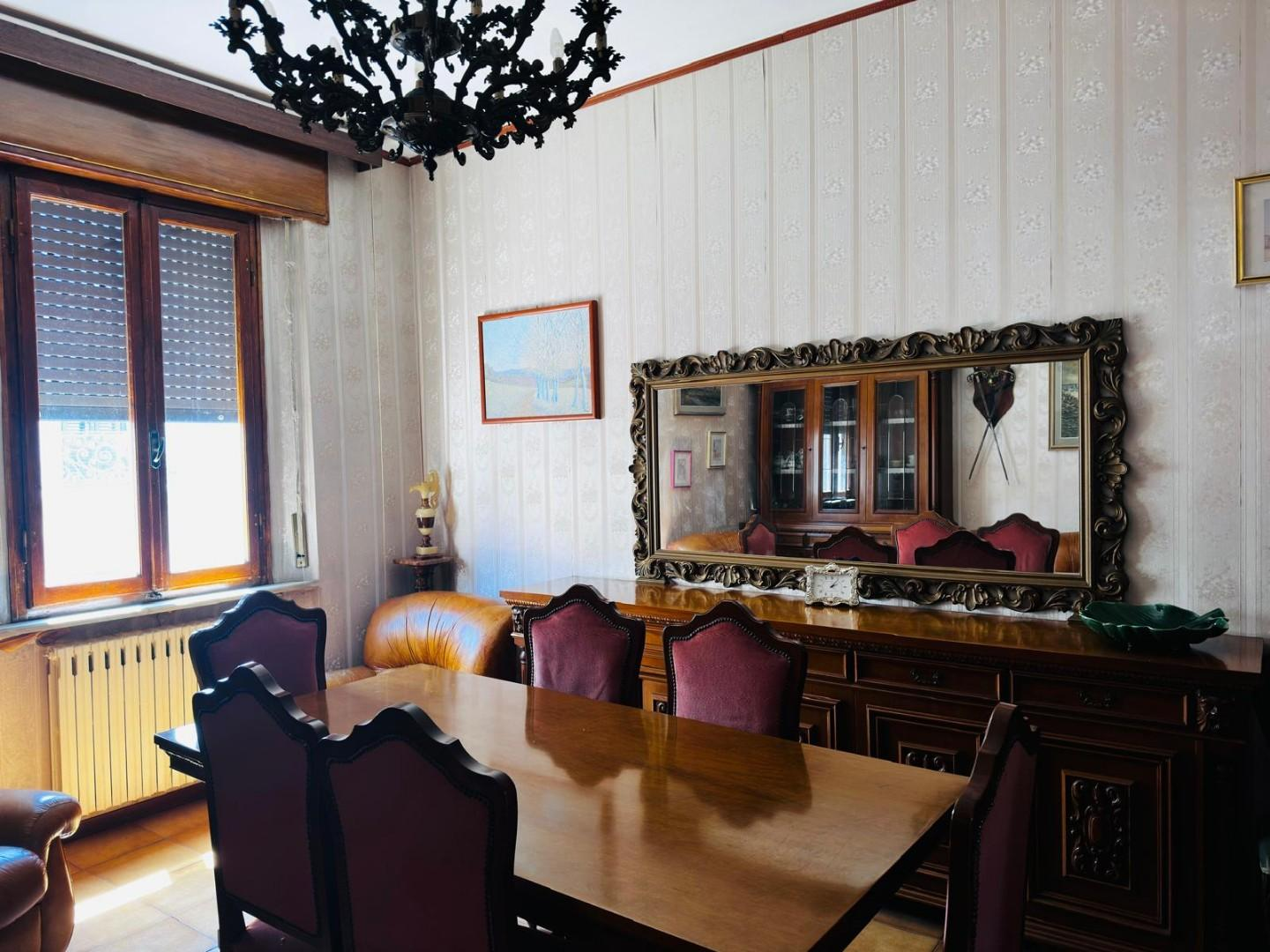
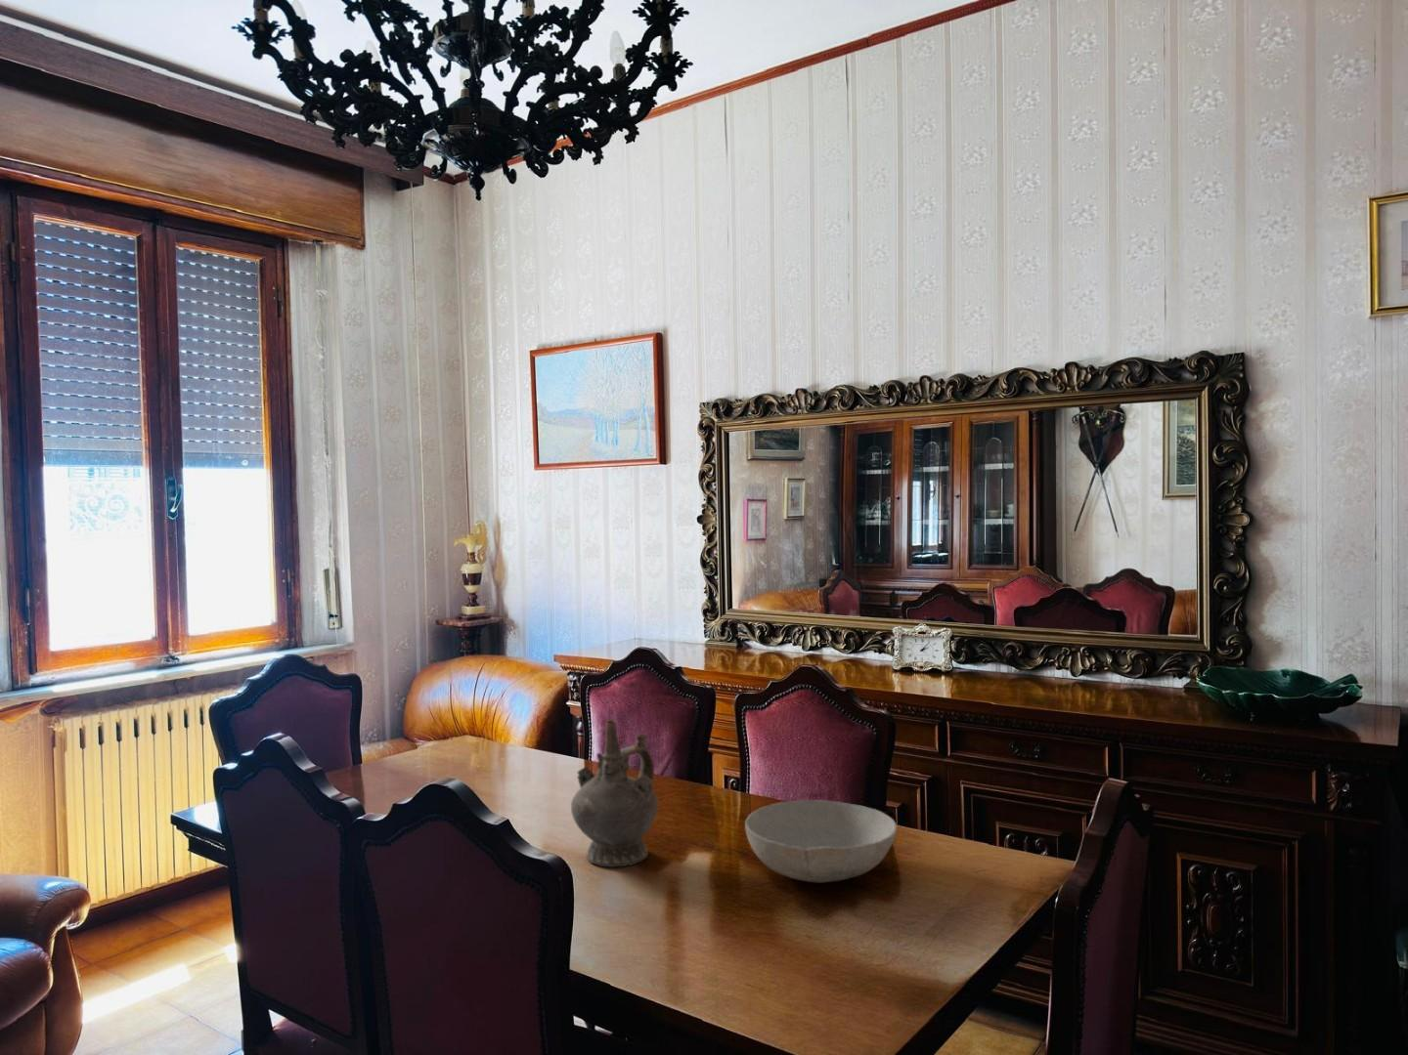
+ ceremonial vessel [570,720,659,868]
+ bowl [744,799,898,884]
